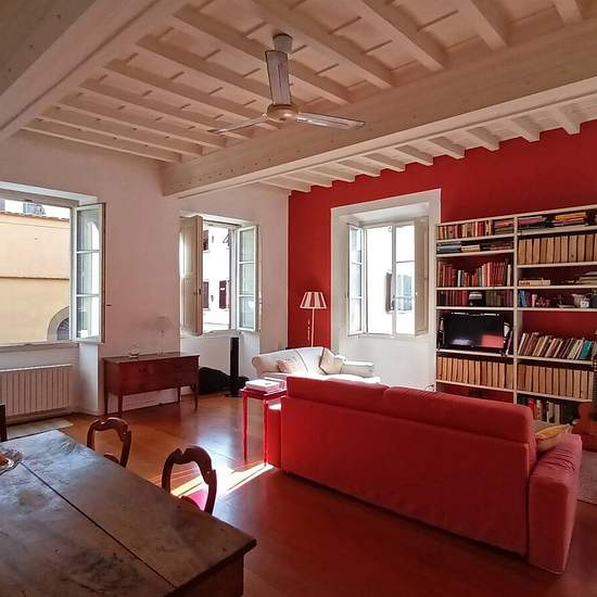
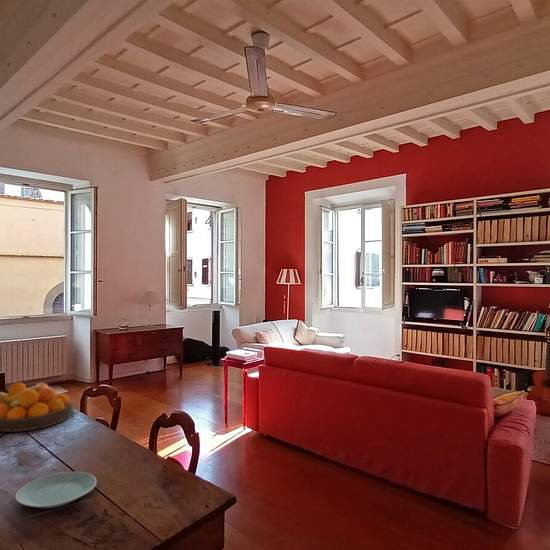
+ plate [14,471,98,509]
+ fruit bowl [0,382,74,433]
